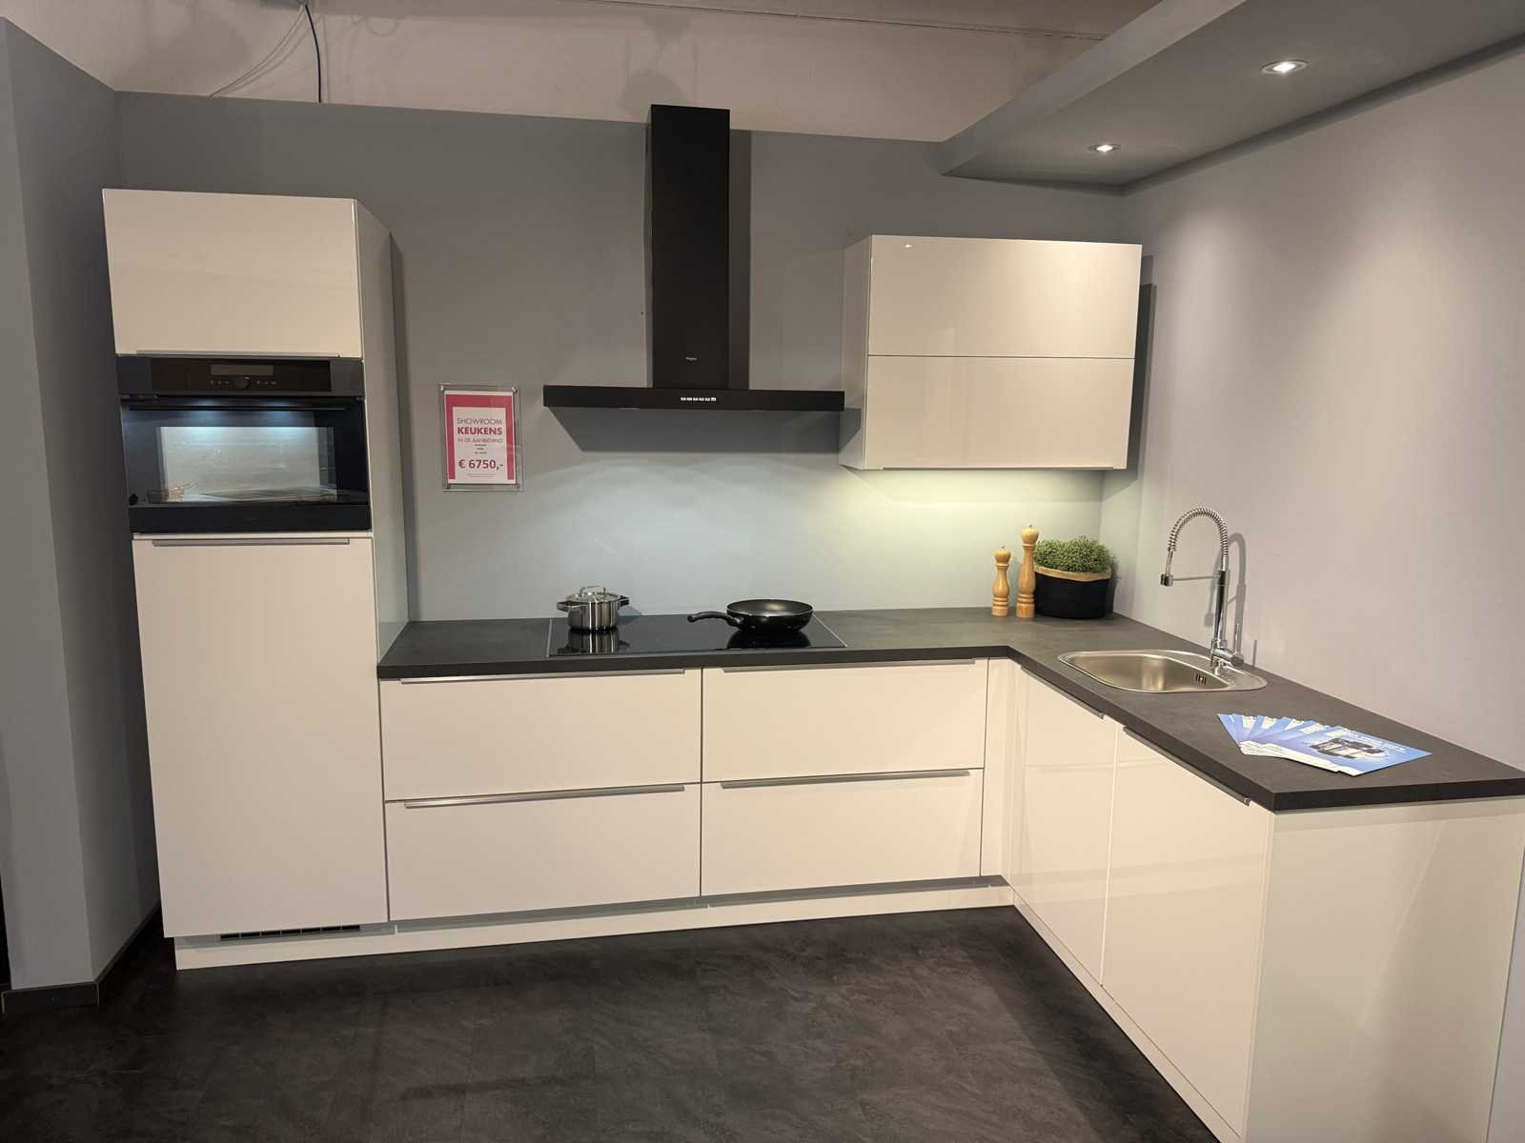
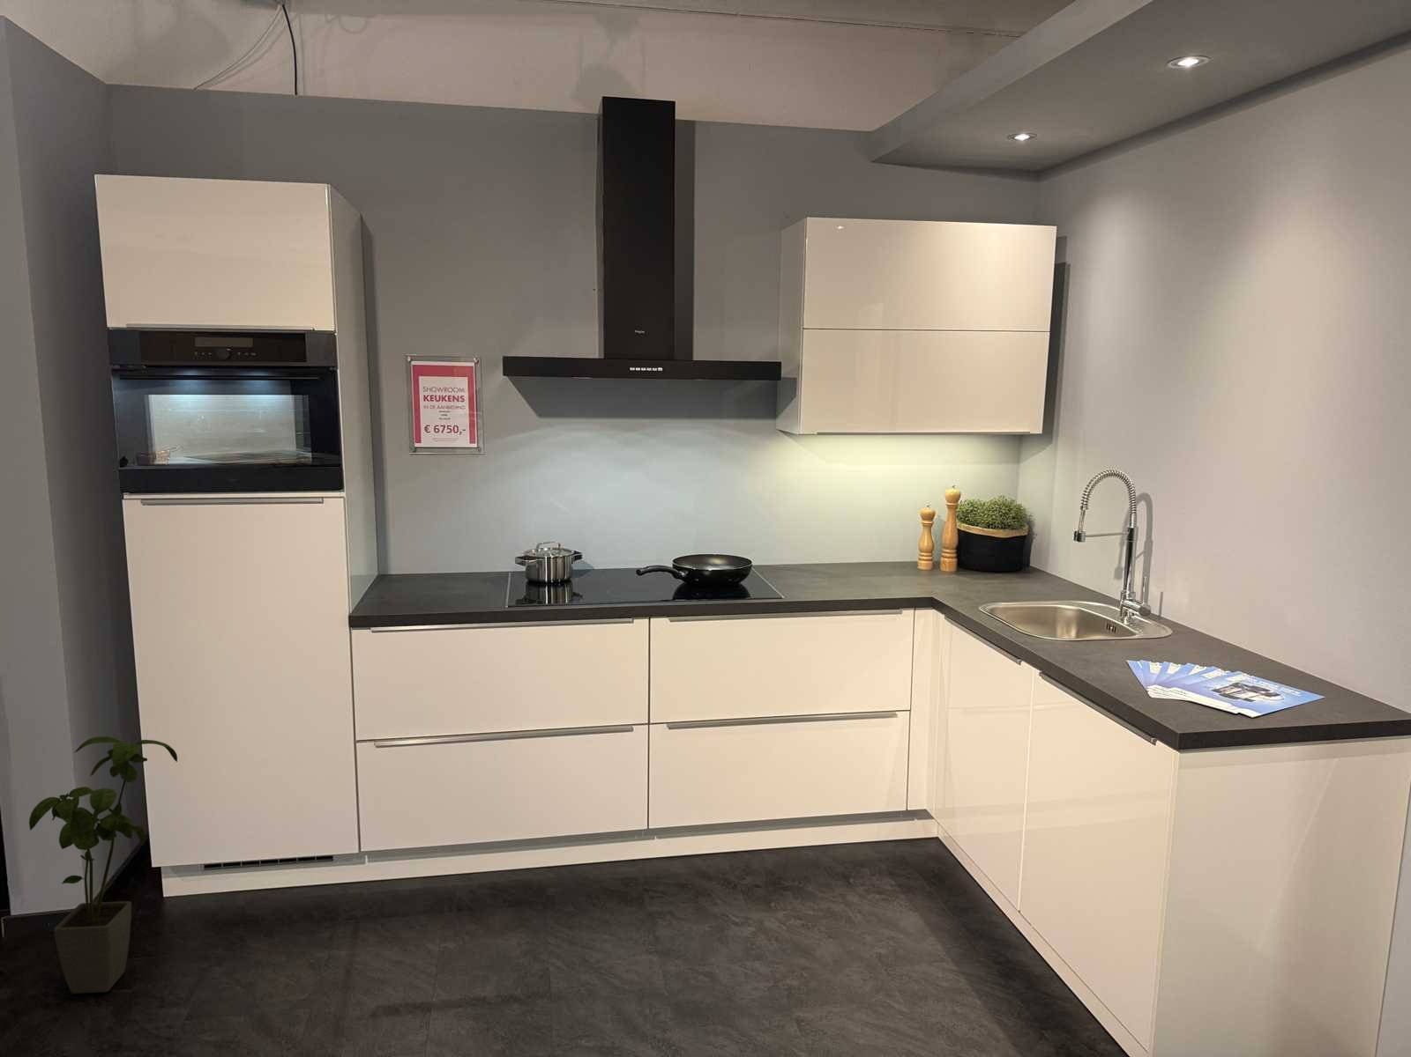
+ house plant [28,735,178,995]
